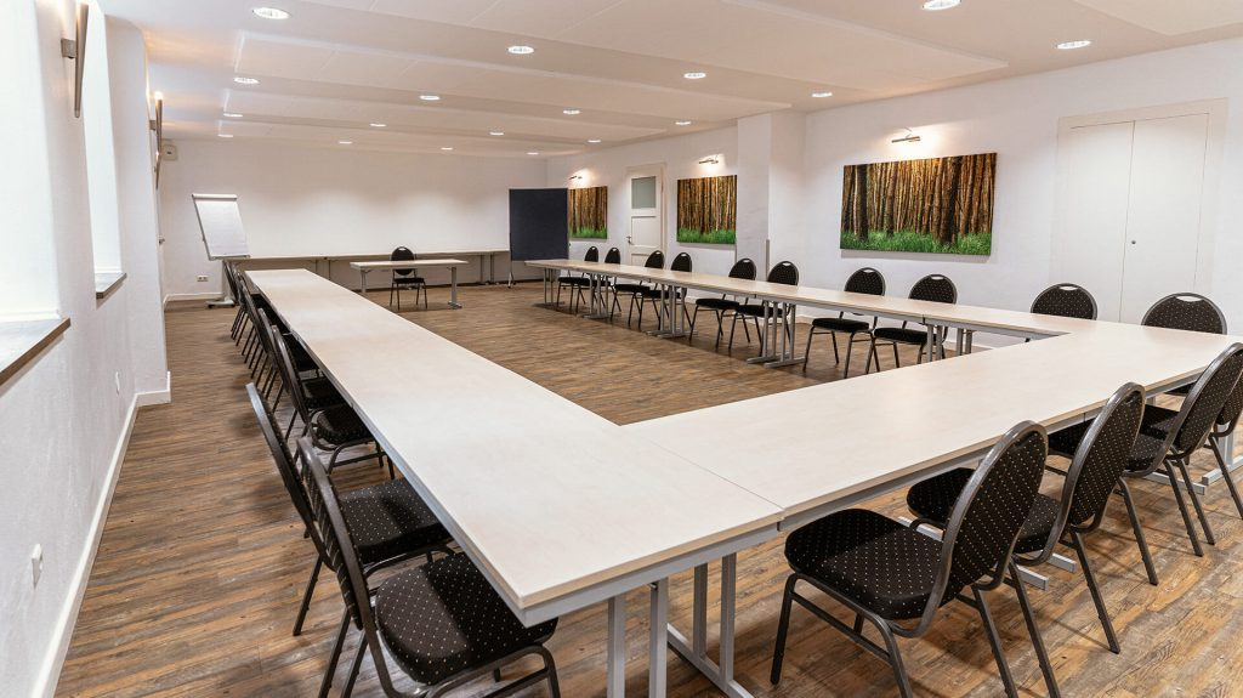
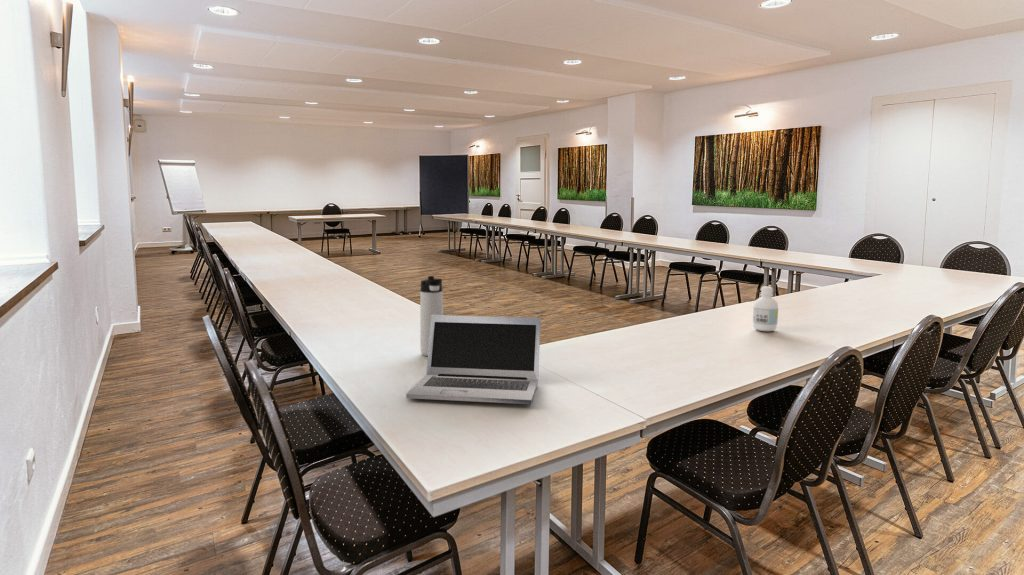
+ laptop [405,314,542,405]
+ thermos bottle [419,275,444,357]
+ bottle [752,286,779,332]
